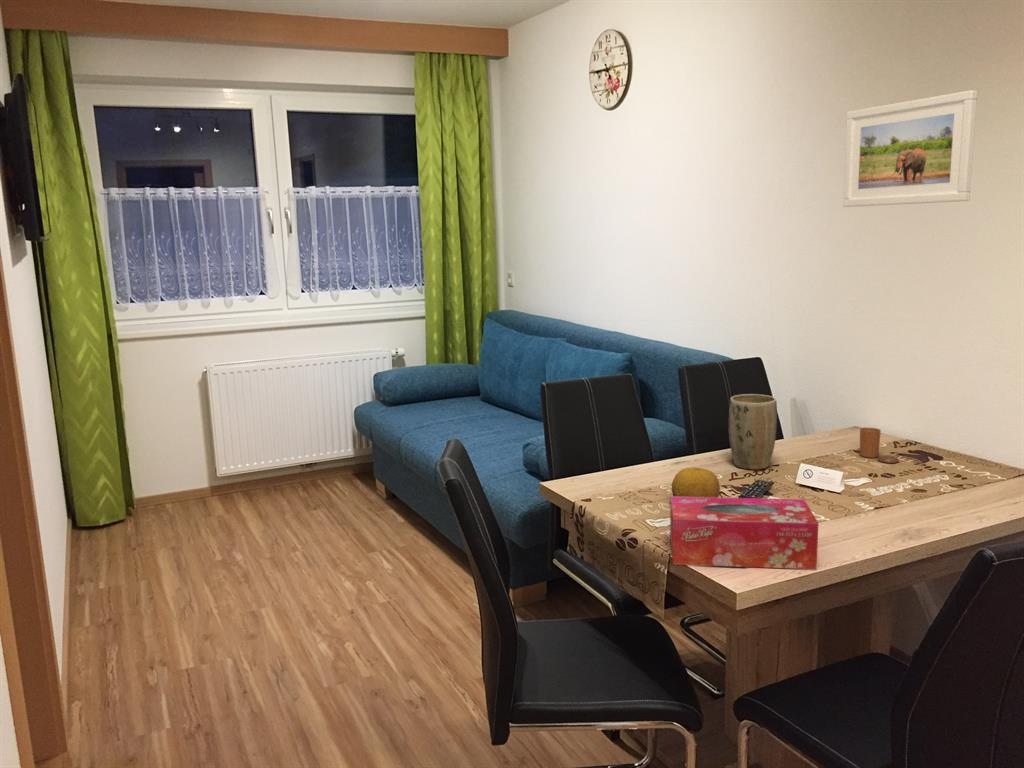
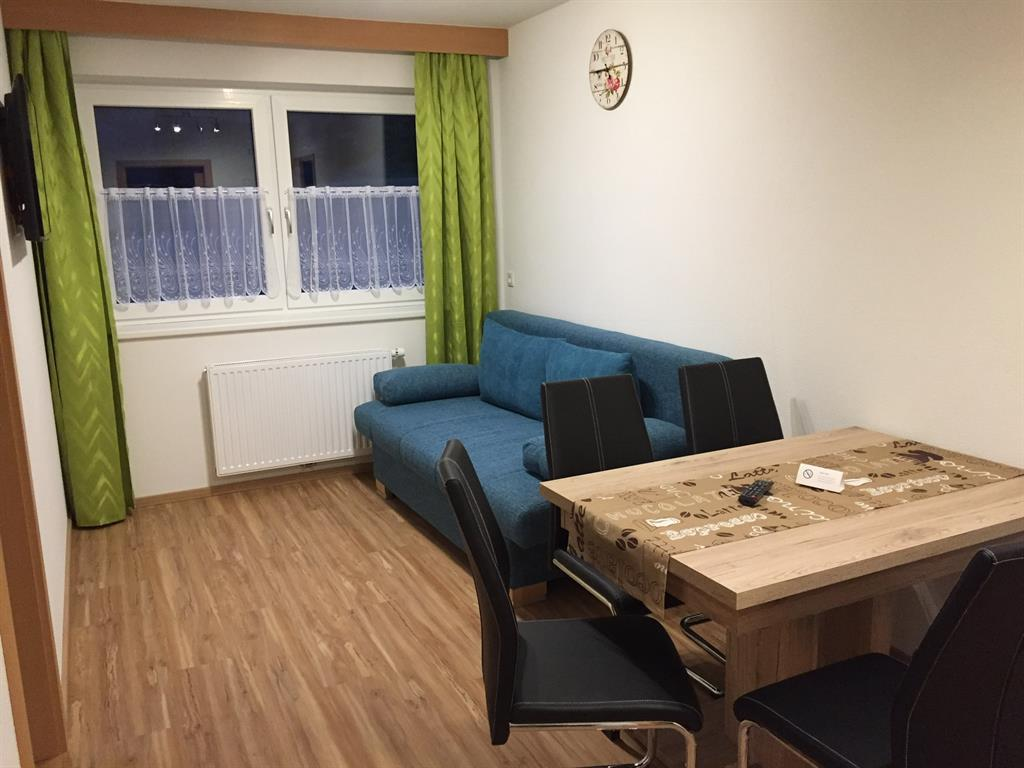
- fruit [671,466,721,498]
- tissue box [669,495,820,570]
- candle [859,427,900,464]
- plant pot [728,393,778,471]
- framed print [842,89,978,208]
